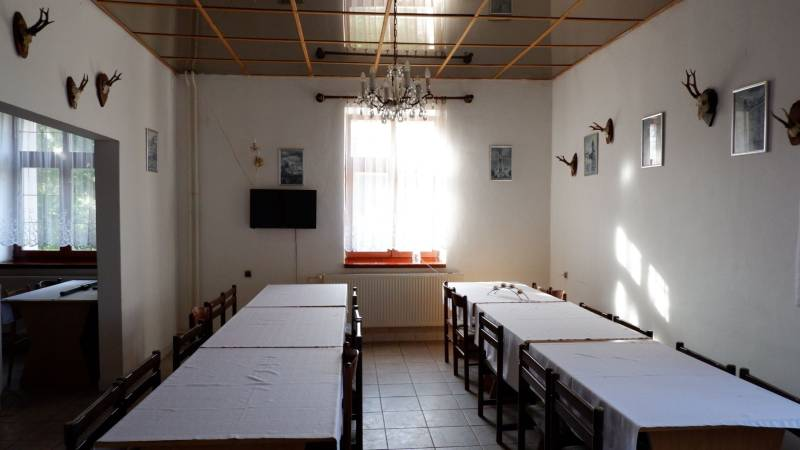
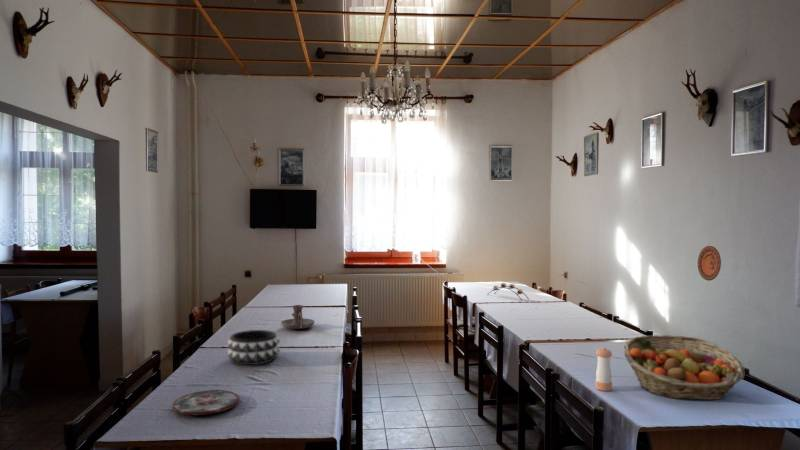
+ fruit basket [623,334,746,401]
+ plate [171,389,240,416]
+ candle holder [280,304,316,330]
+ pepper shaker [594,346,613,392]
+ decorative bowl [226,329,281,366]
+ decorative plate [697,245,722,282]
